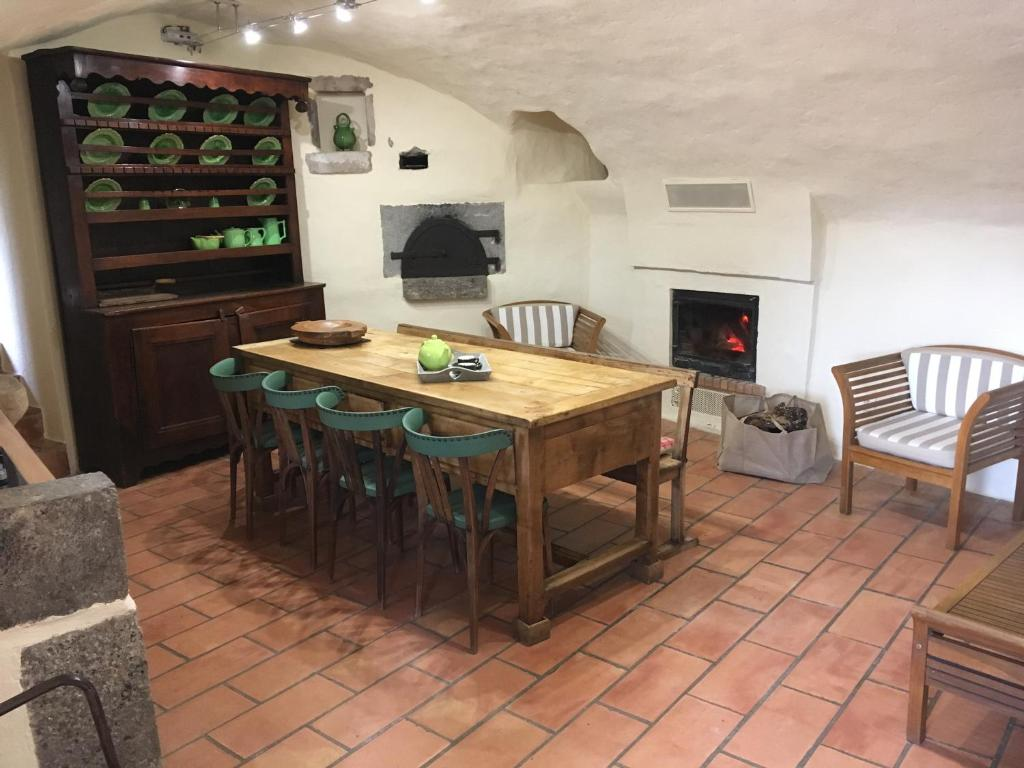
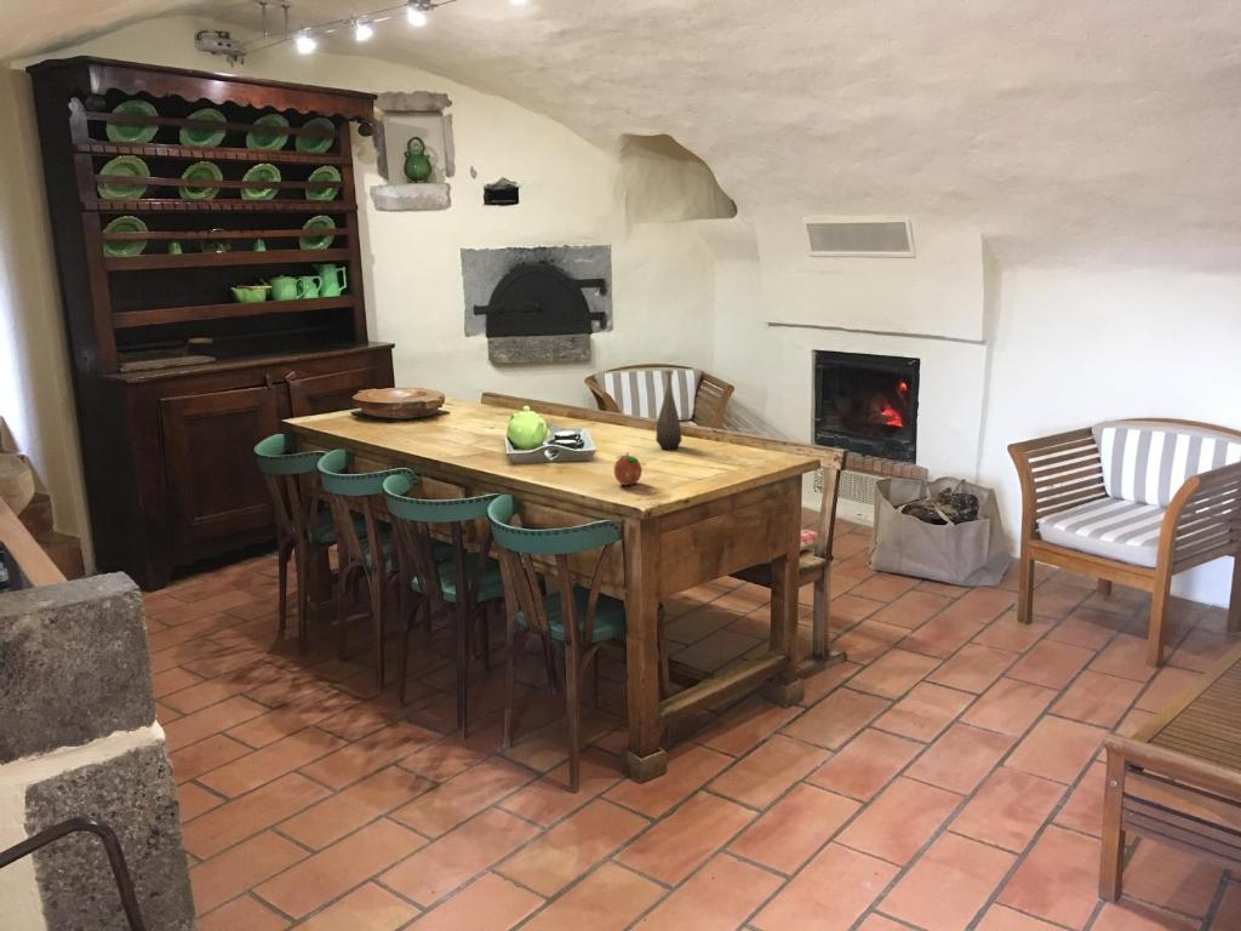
+ fruit [613,451,644,486]
+ bottle [654,369,684,451]
